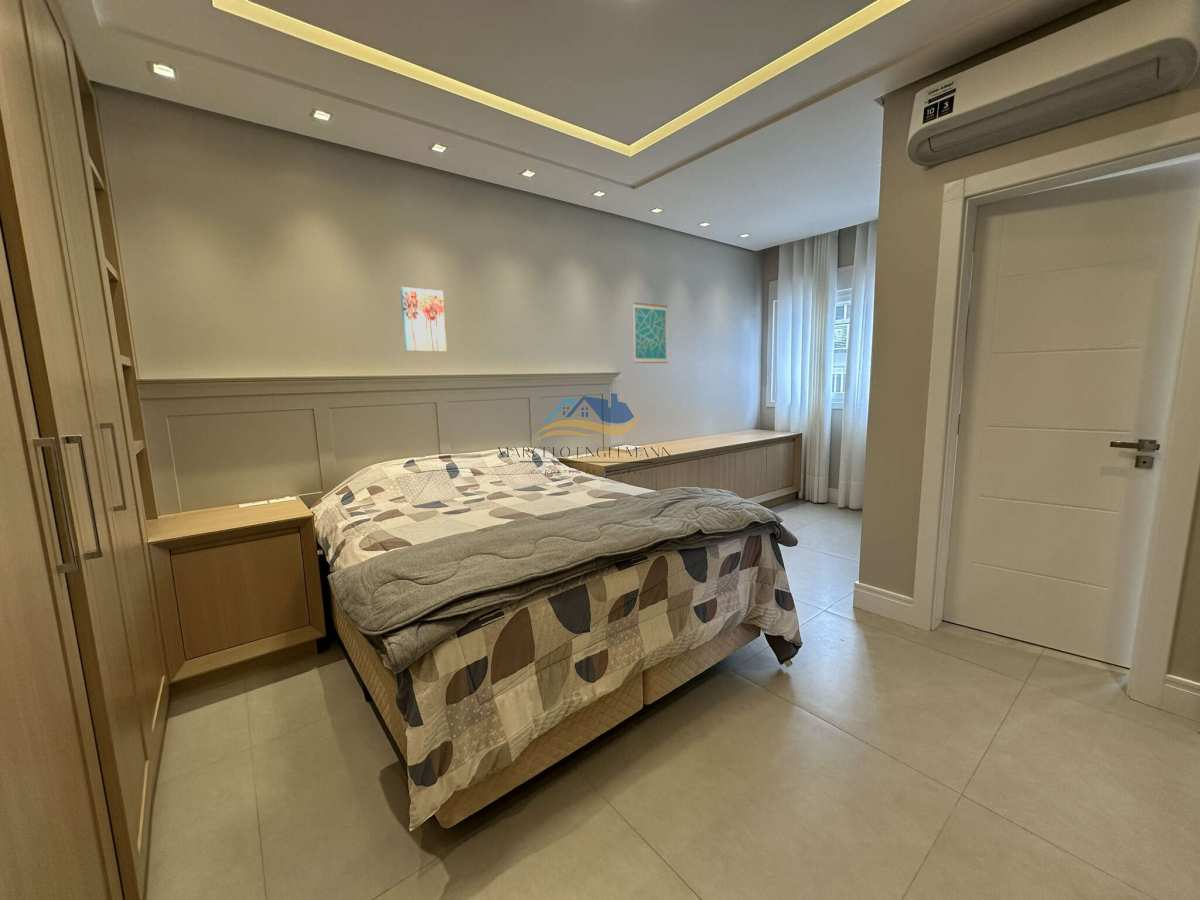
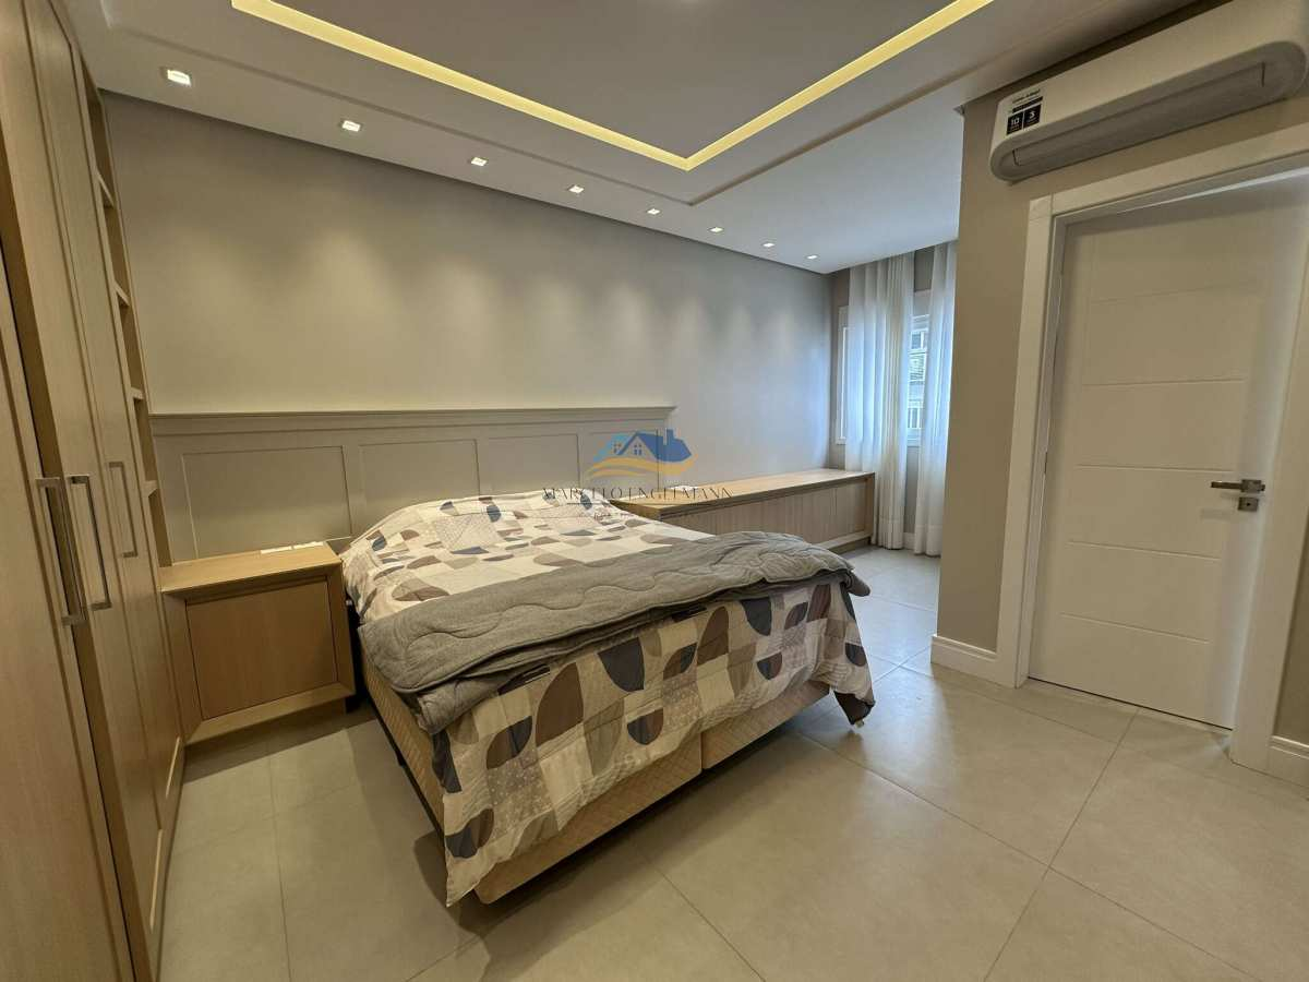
- wall art [399,286,448,353]
- wall art [632,301,669,364]
